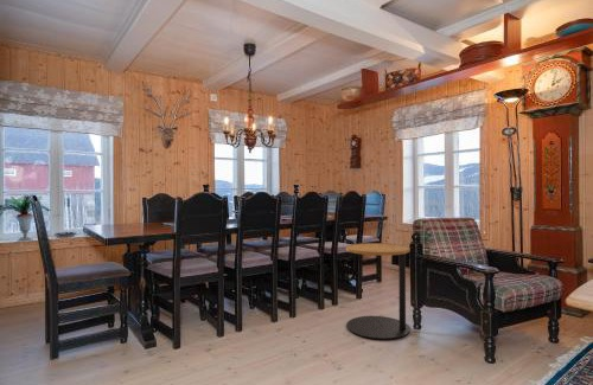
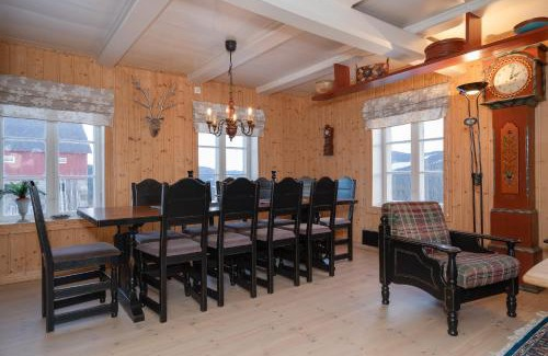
- side table [345,242,412,341]
